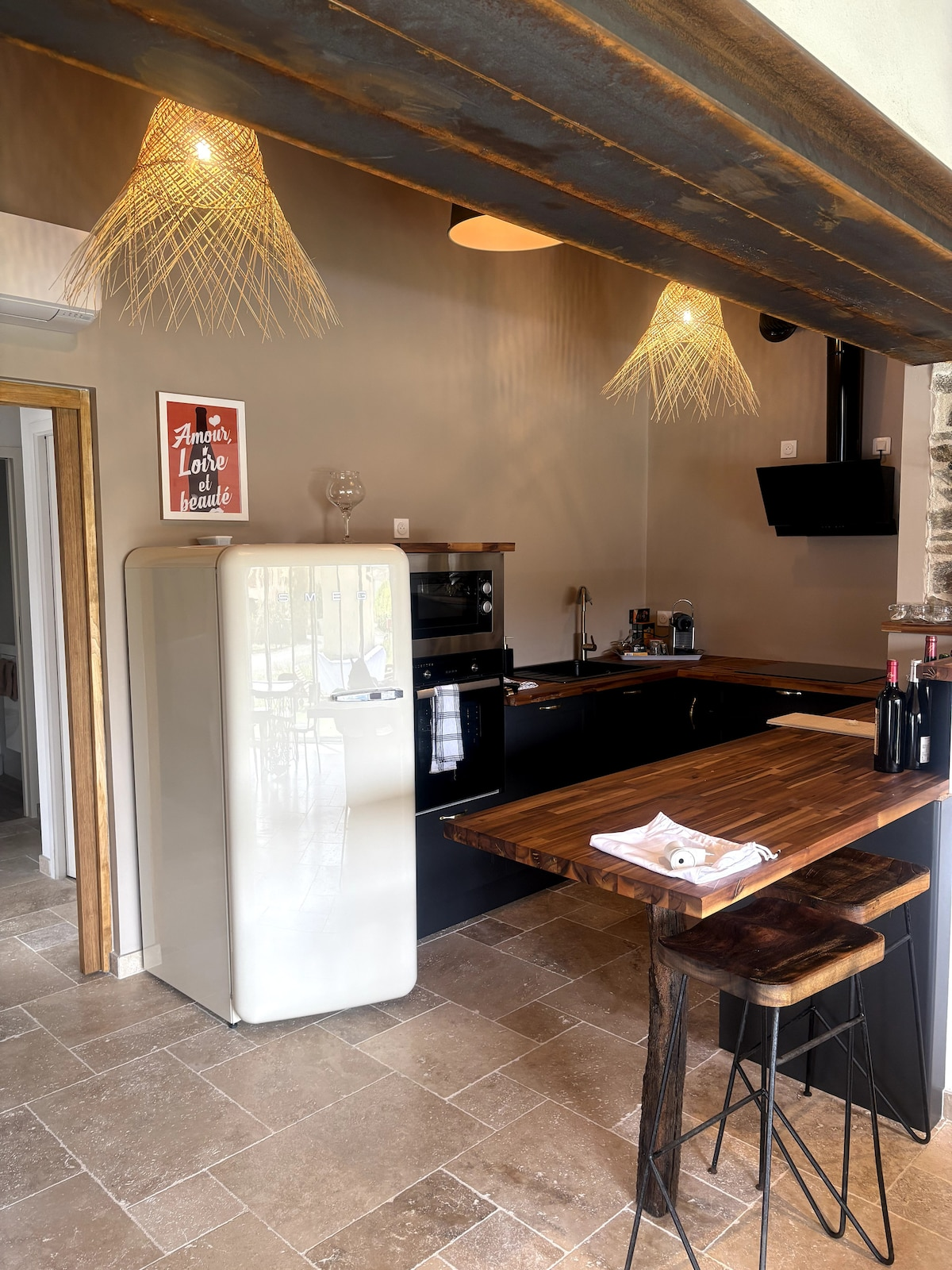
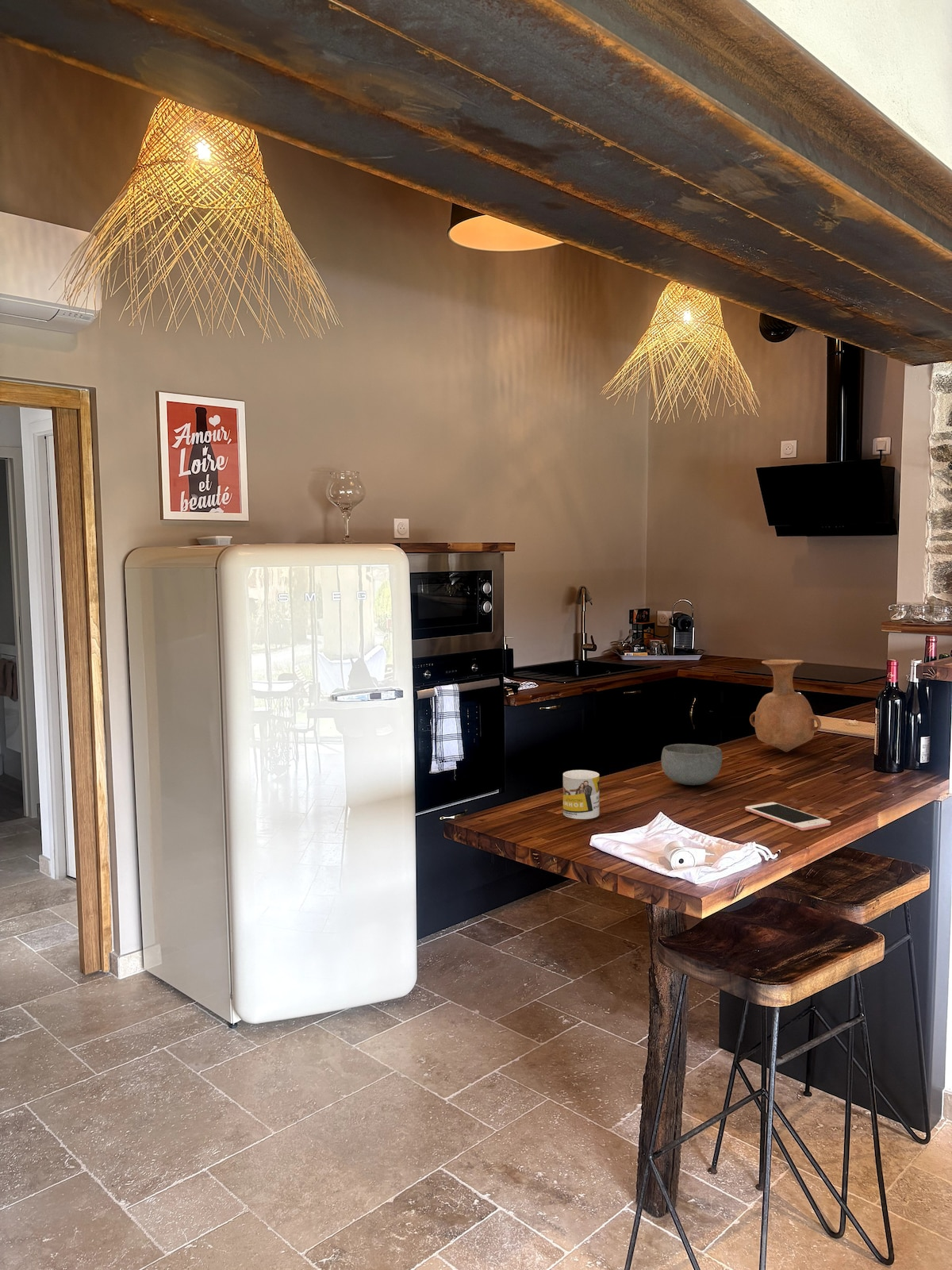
+ mug [562,769,600,820]
+ vase [749,659,822,752]
+ cell phone [744,802,831,831]
+ bowl [660,743,724,786]
